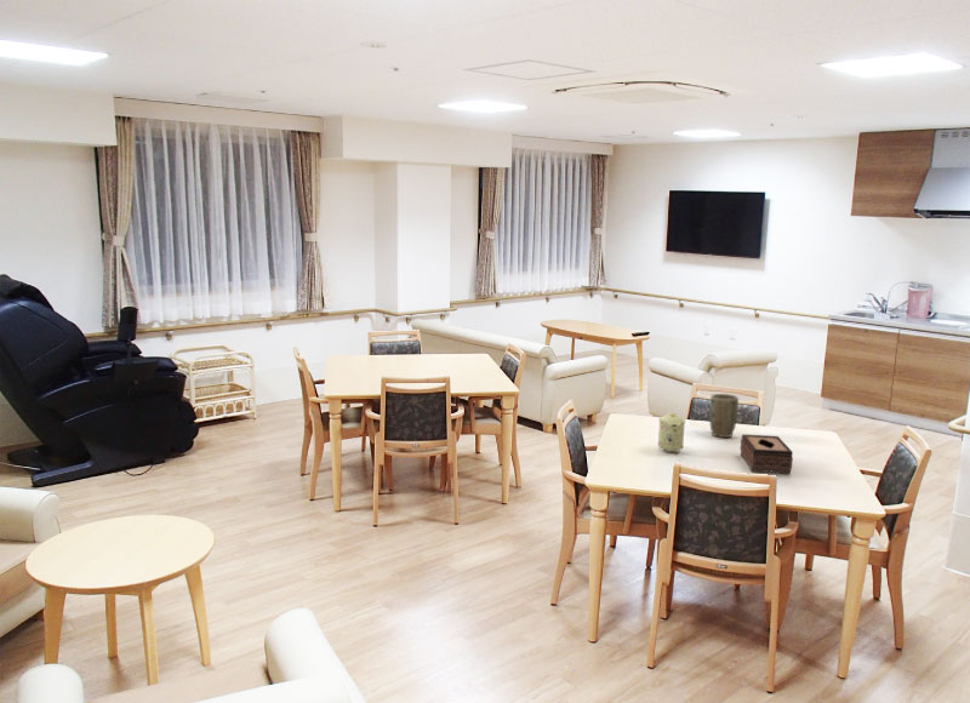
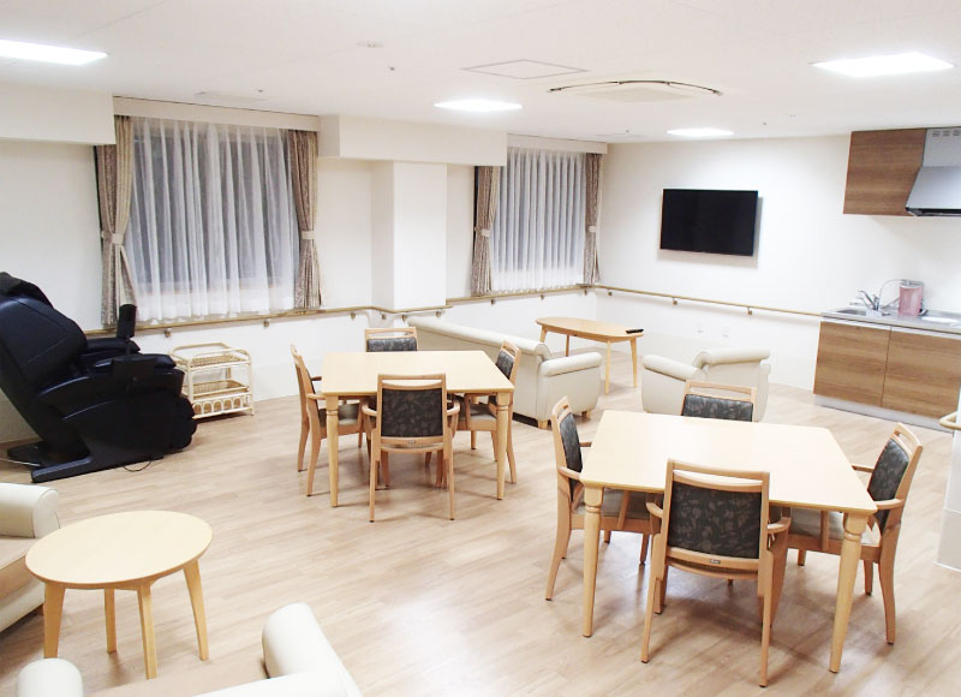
- tissue box [740,433,794,475]
- plant pot [708,393,740,439]
- mug [657,412,687,453]
